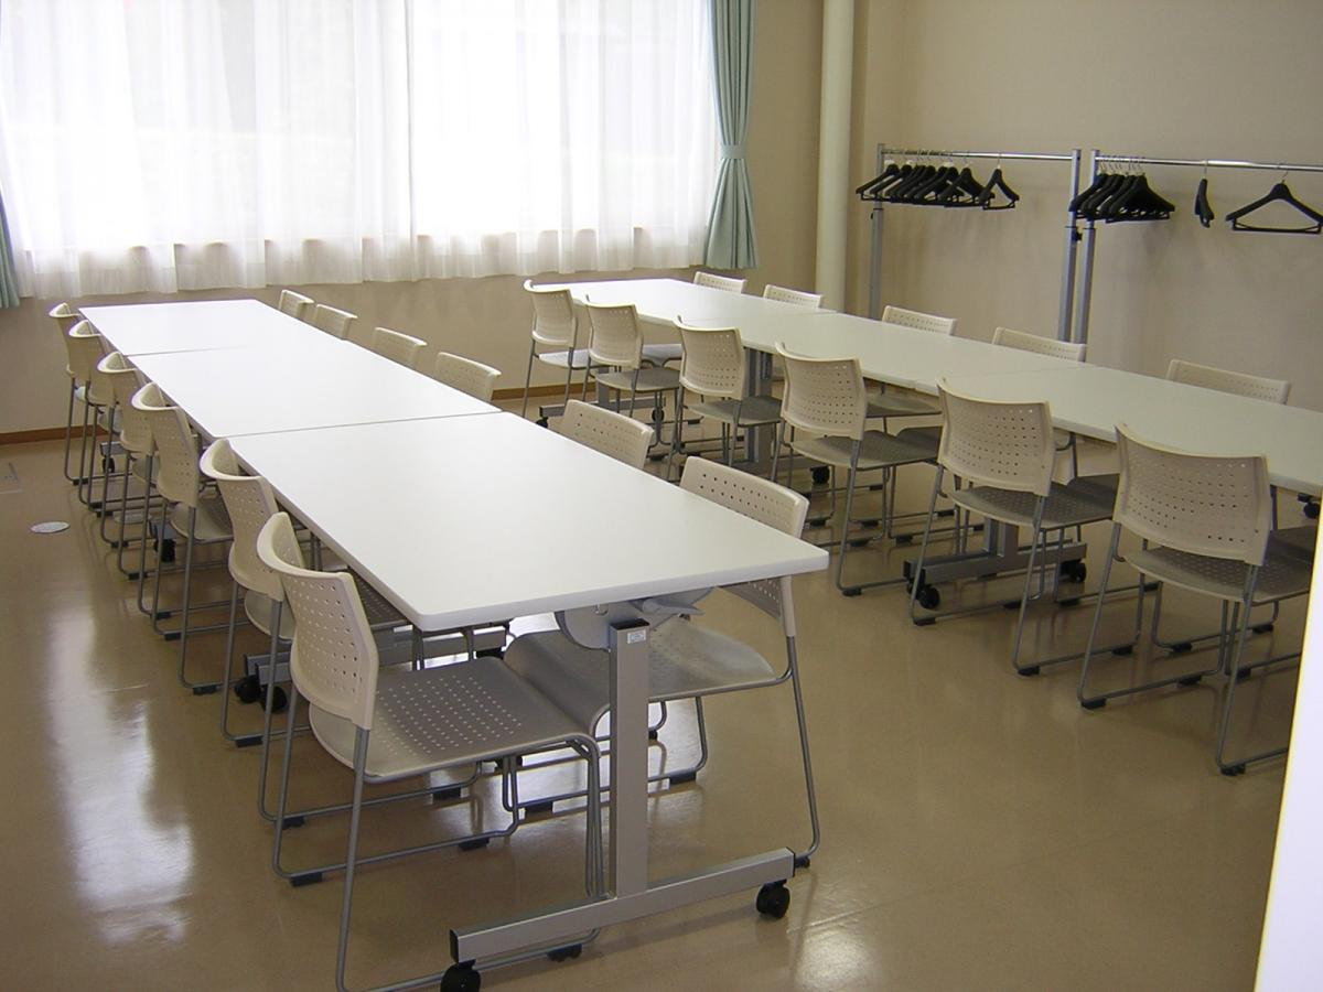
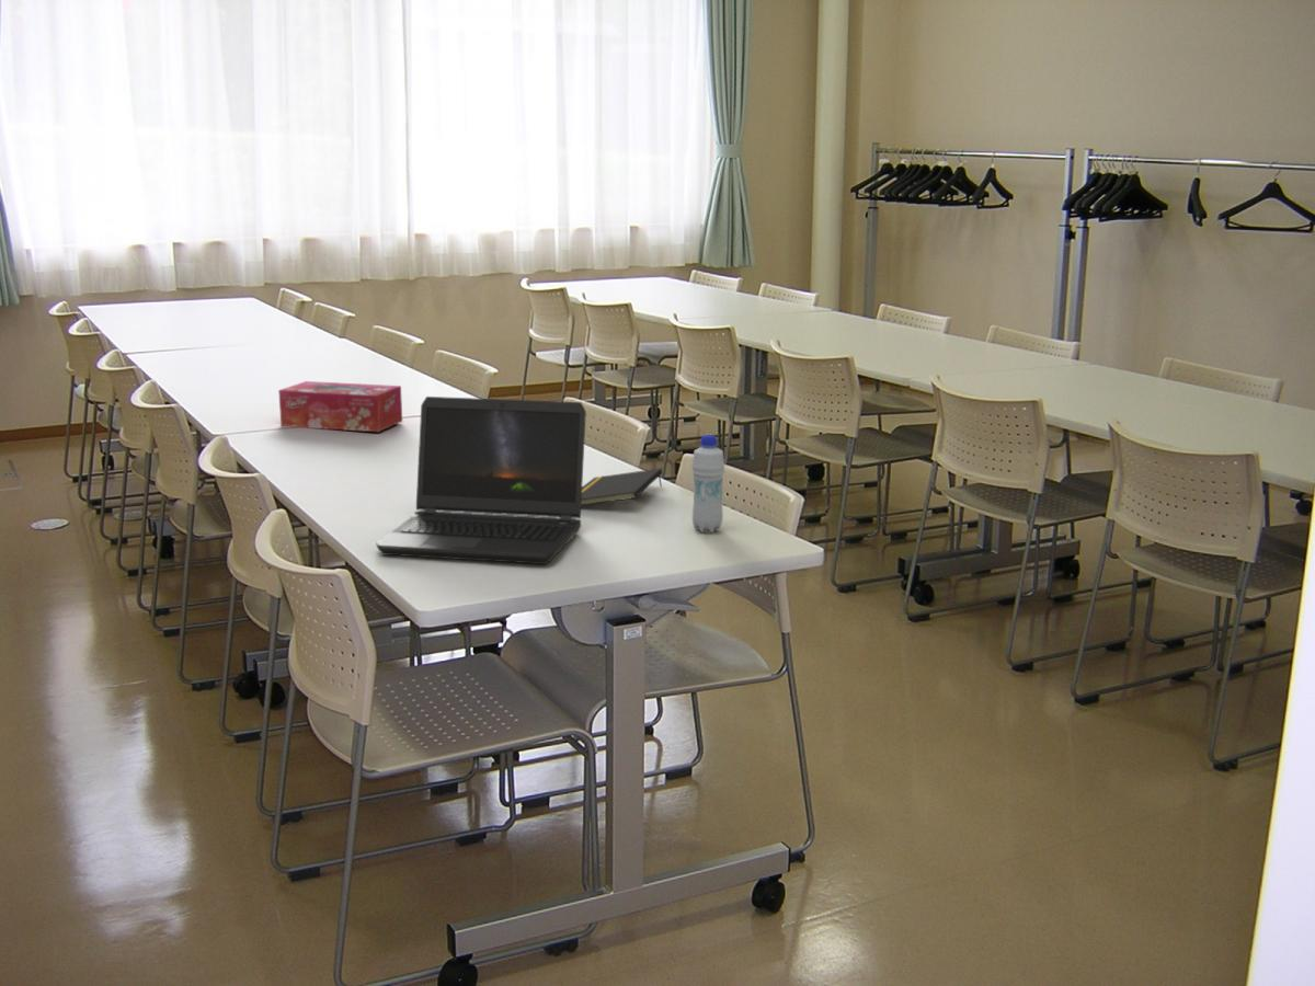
+ tissue box [277,380,403,433]
+ laptop computer [375,395,587,565]
+ bottle [690,434,725,534]
+ notepad [581,468,663,506]
